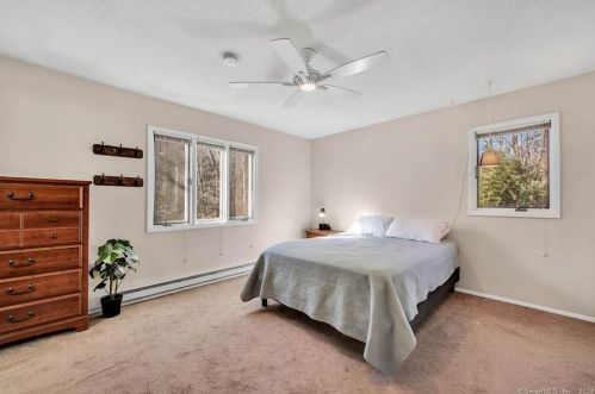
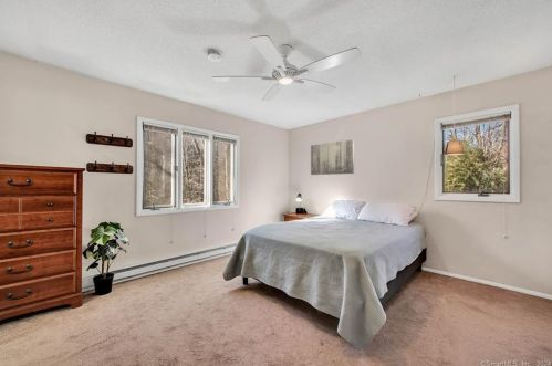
+ wall art [310,138,355,176]
